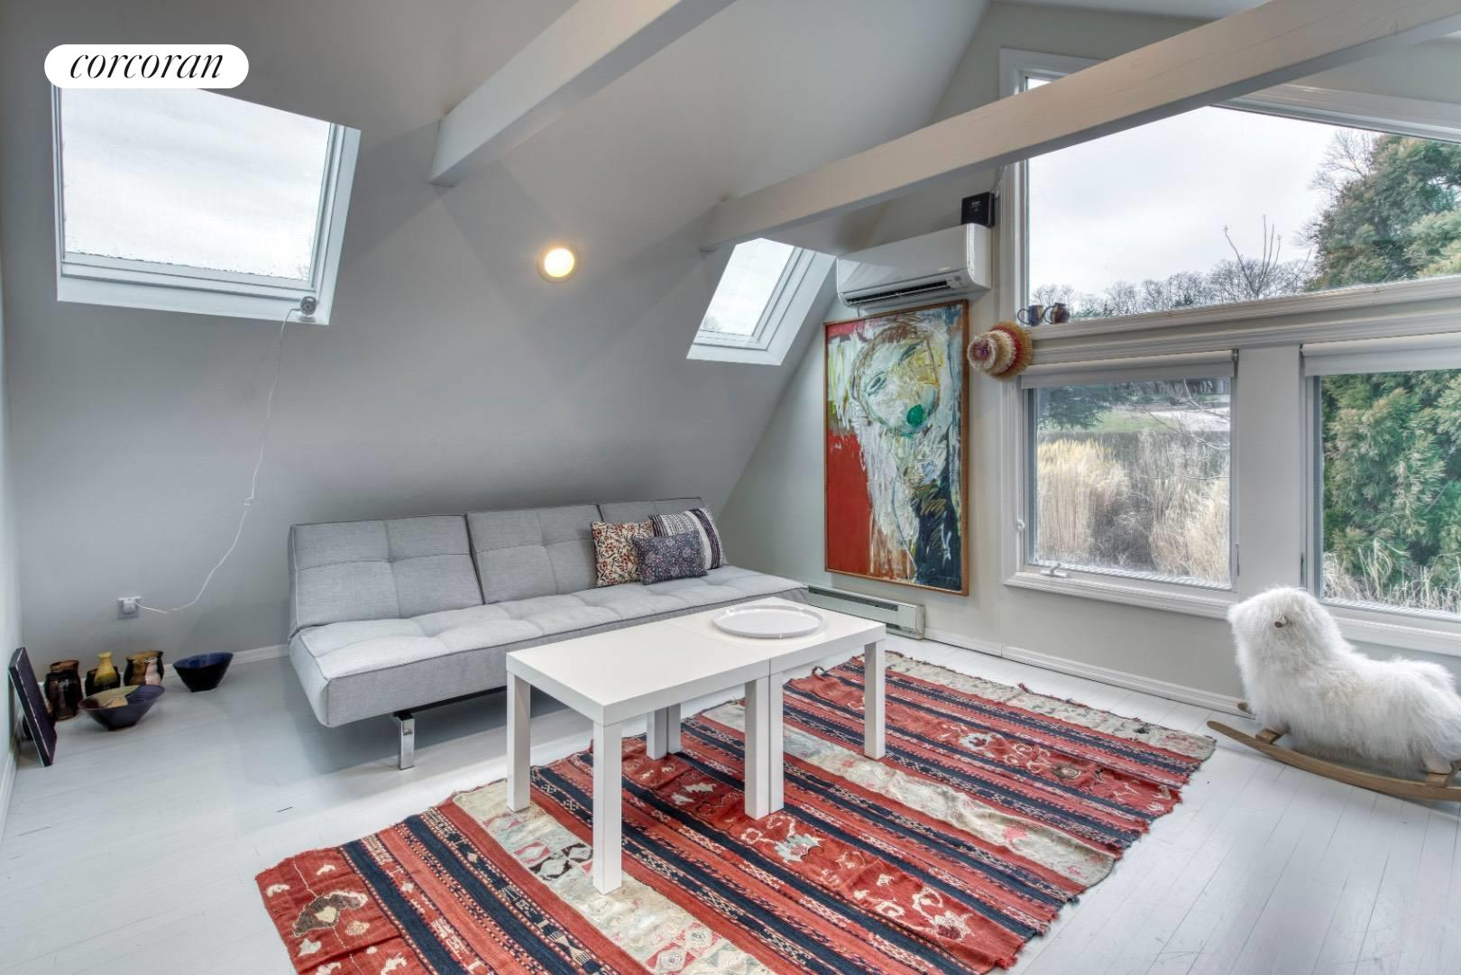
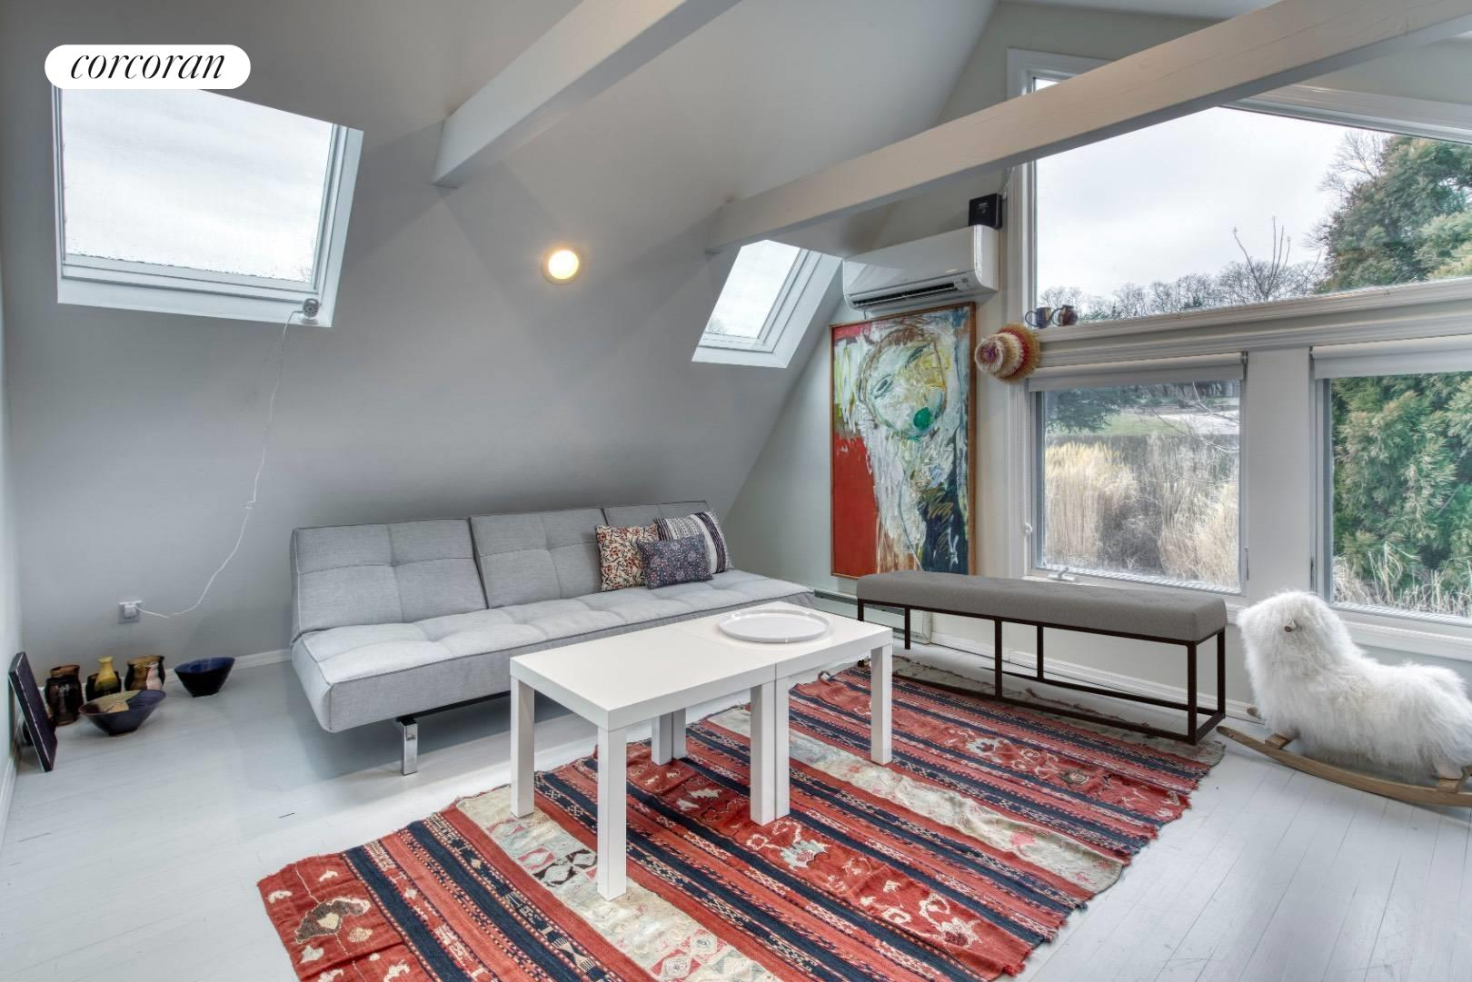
+ bench [855,569,1229,746]
